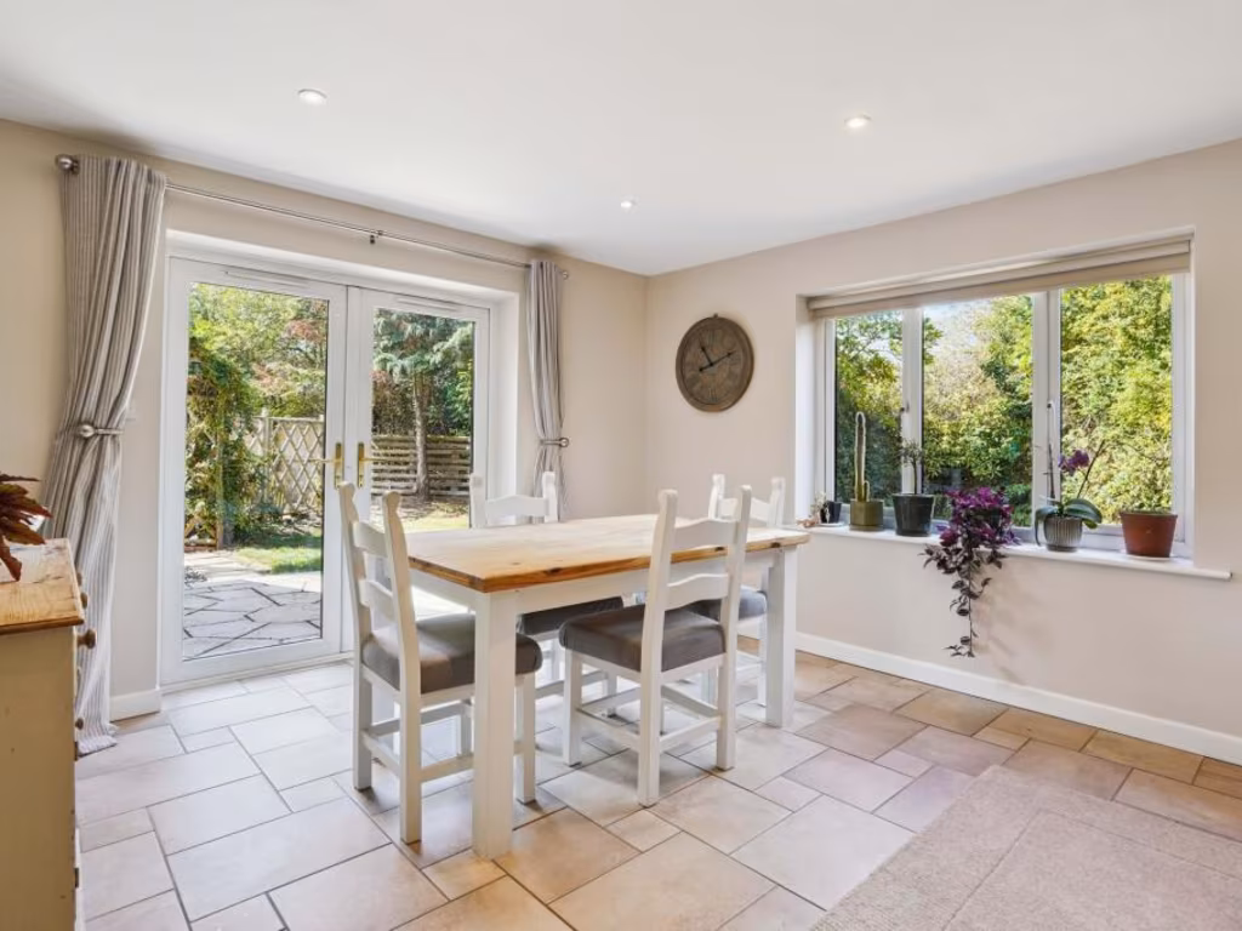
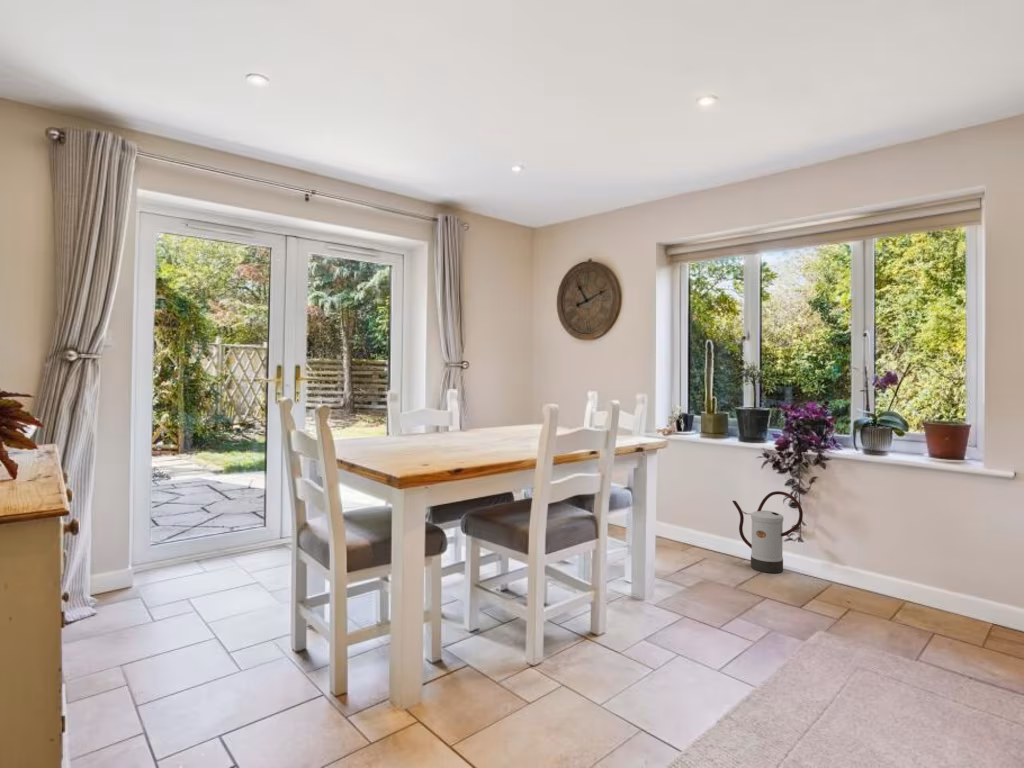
+ watering can [731,490,804,574]
